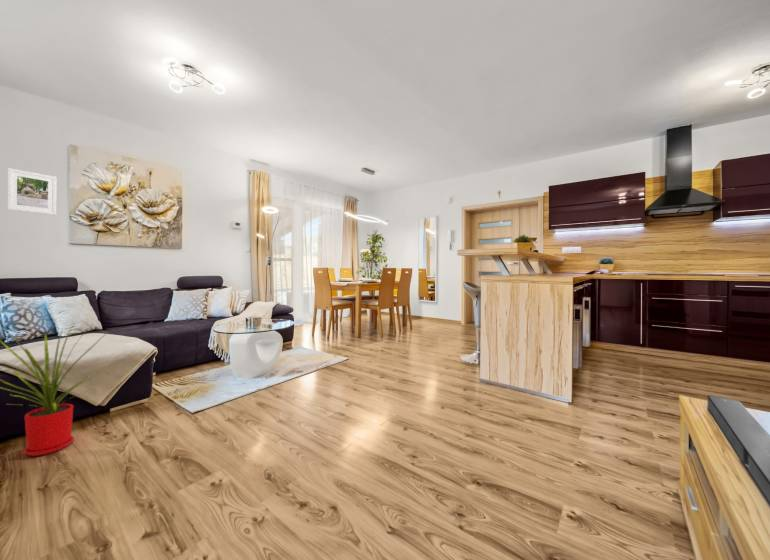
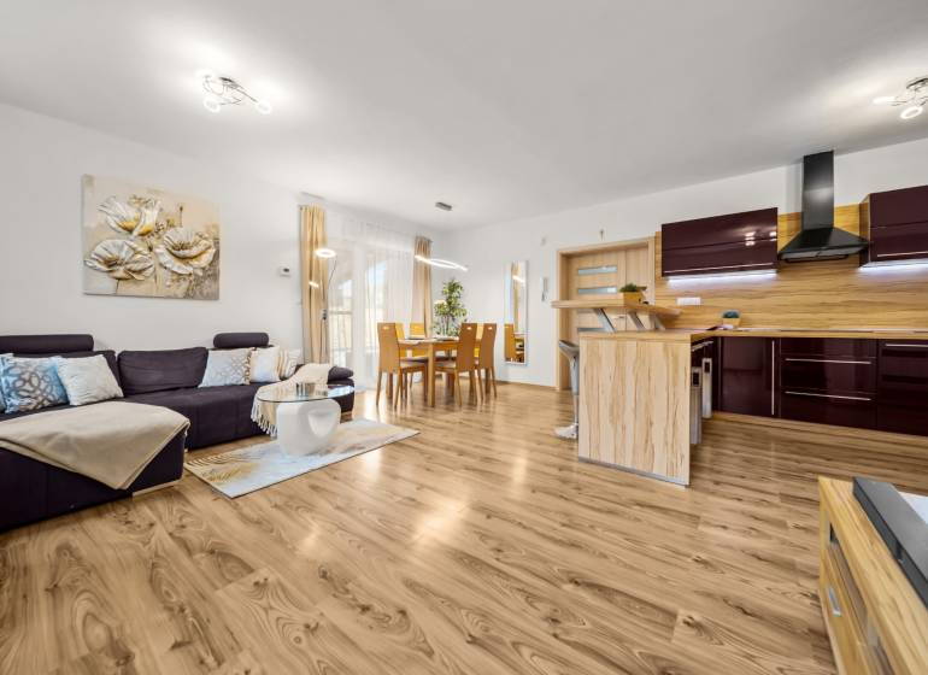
- house plant [0,321,110,457]
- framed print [6,167,57,216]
